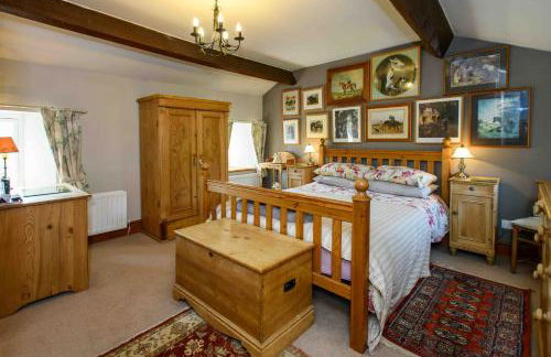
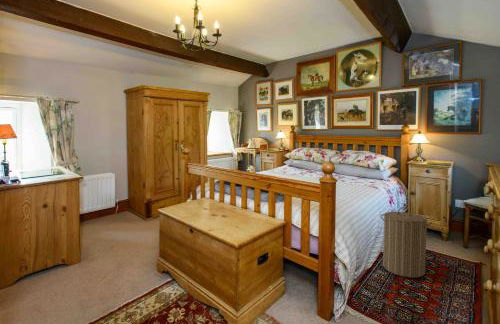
+ laundry hamper [379,206,434,279]
